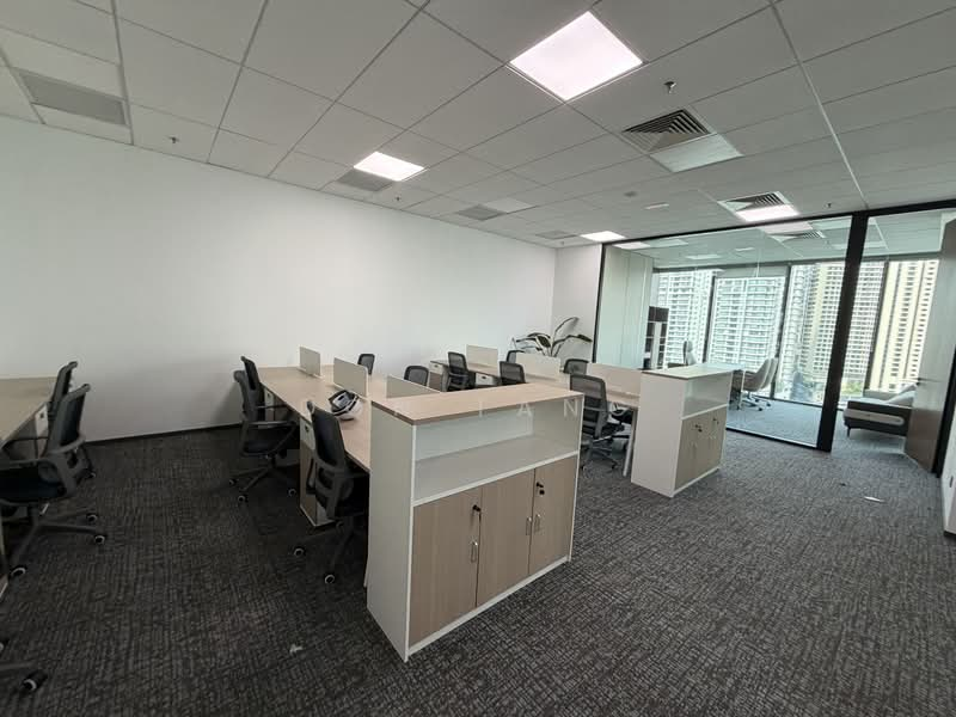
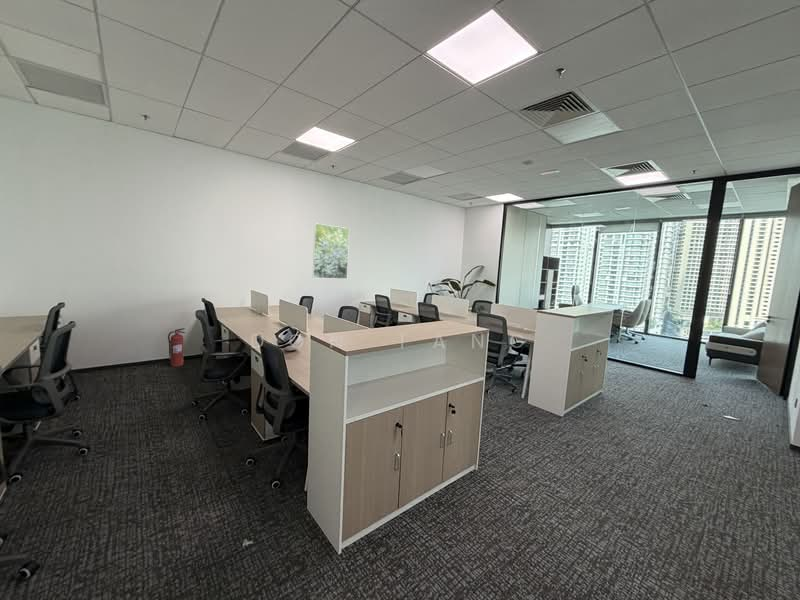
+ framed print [312,222,350,280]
+ fire extinguisher [167,327,186,367]
